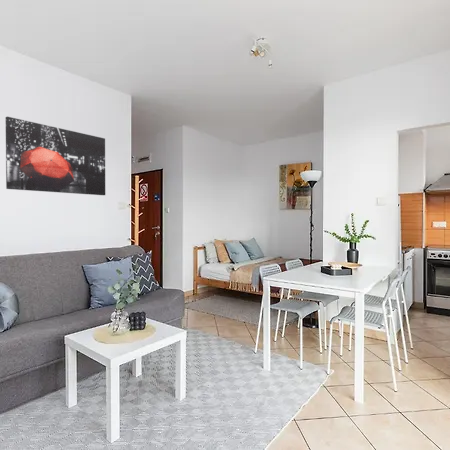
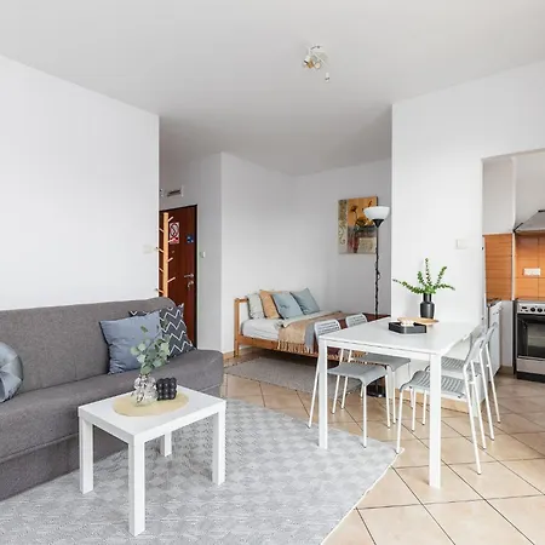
- wall art [4,116,106,196]
